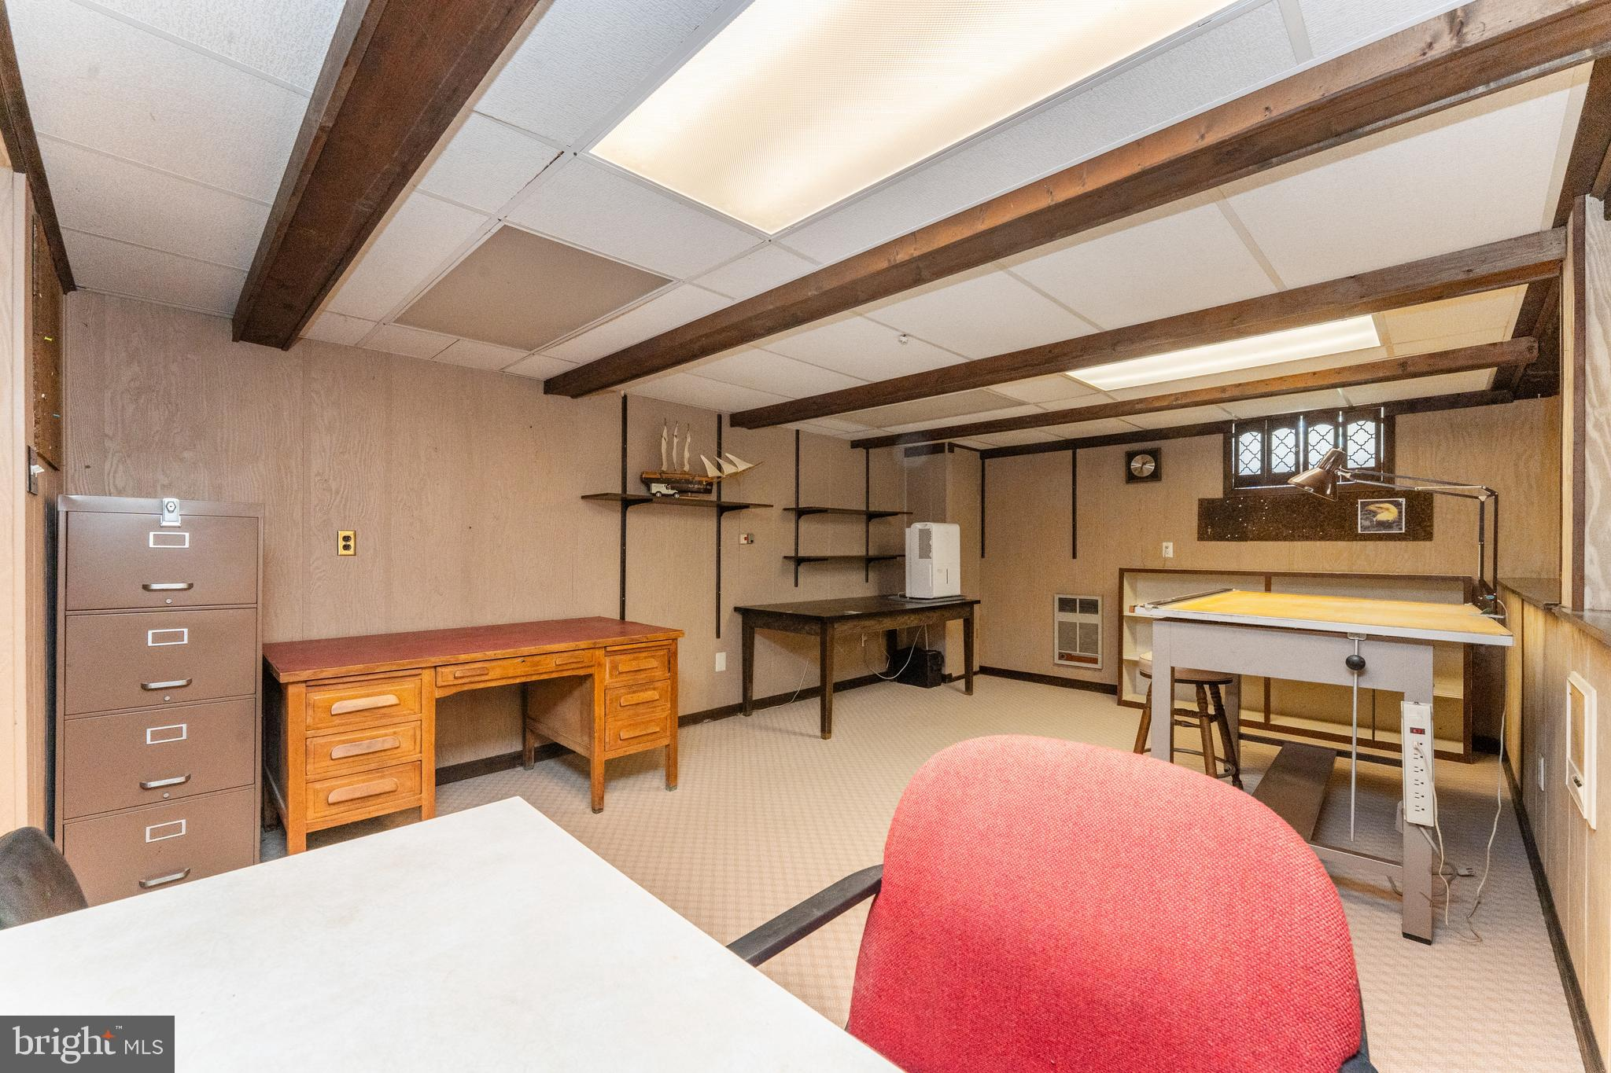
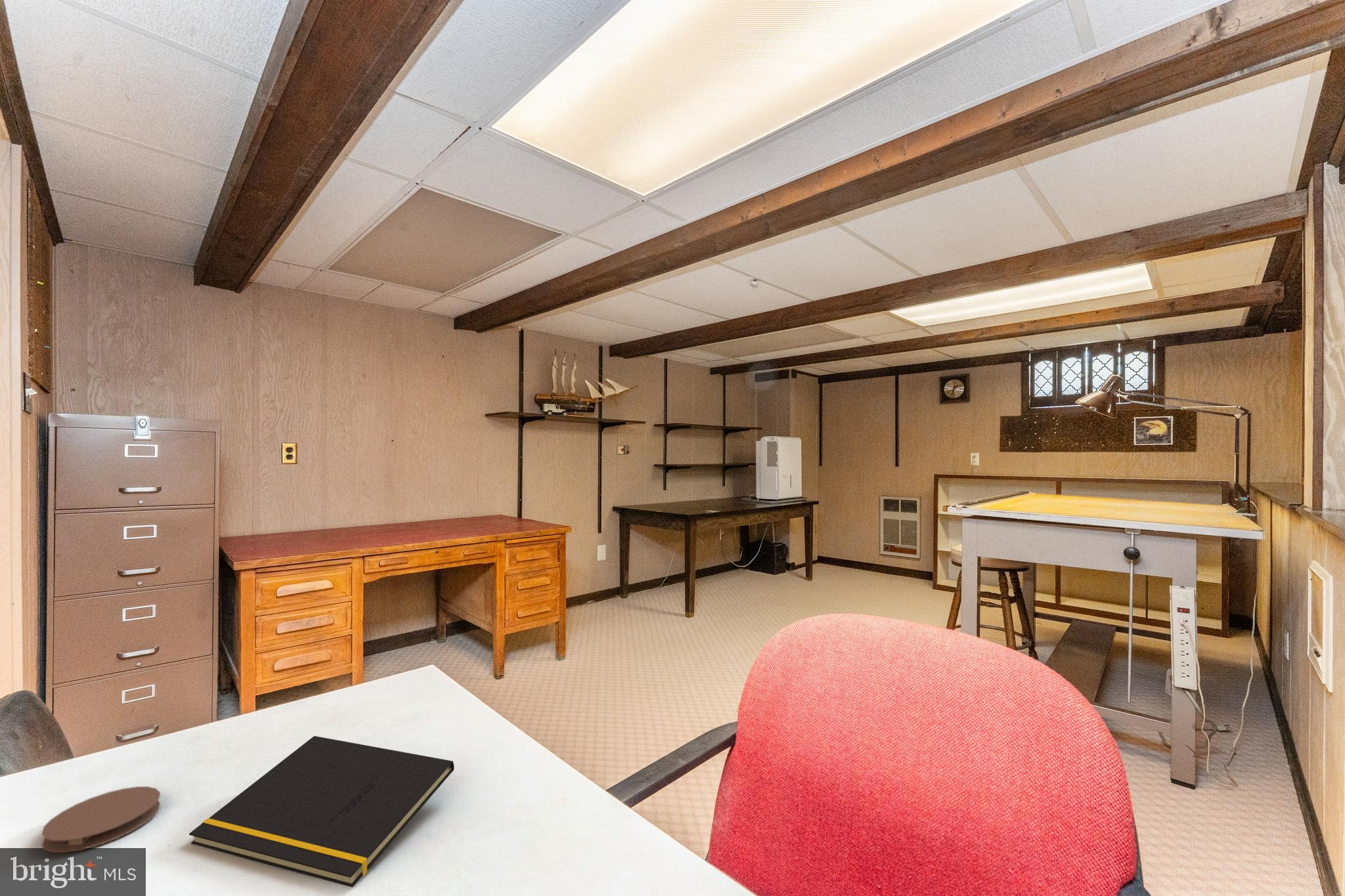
+ coaster [41,786,161,853]
+ notepad [188,735,454,888]
